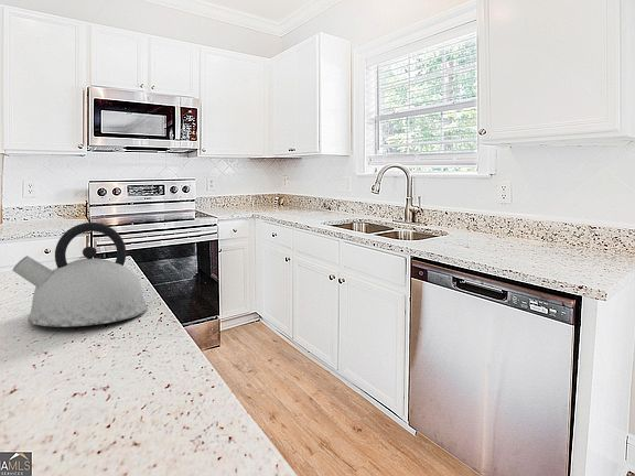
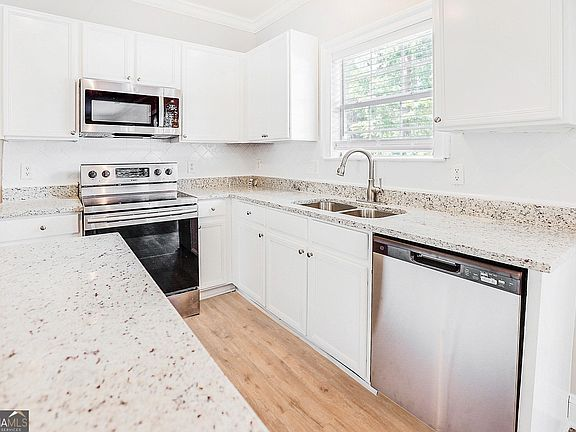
- kettle [11,221,149,327]
